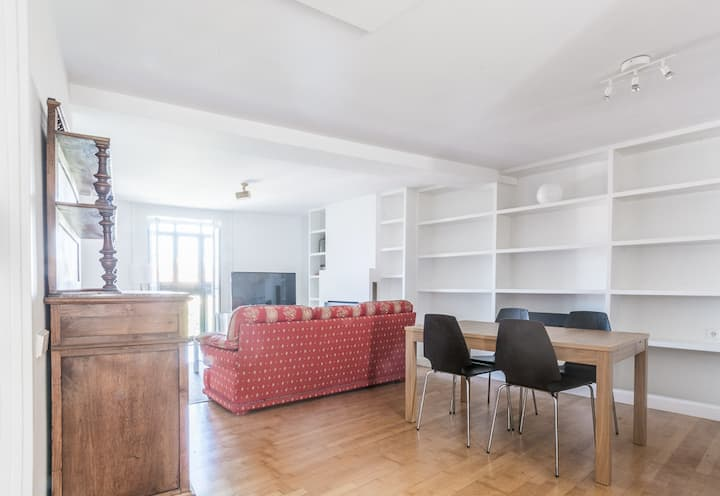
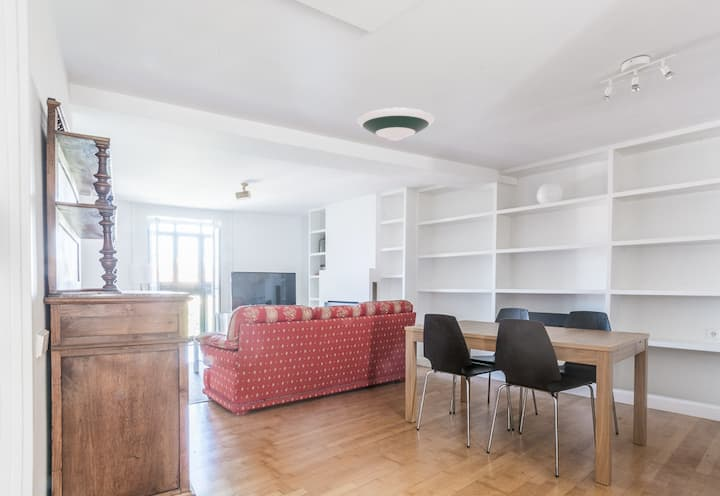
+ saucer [356,107,436,141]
